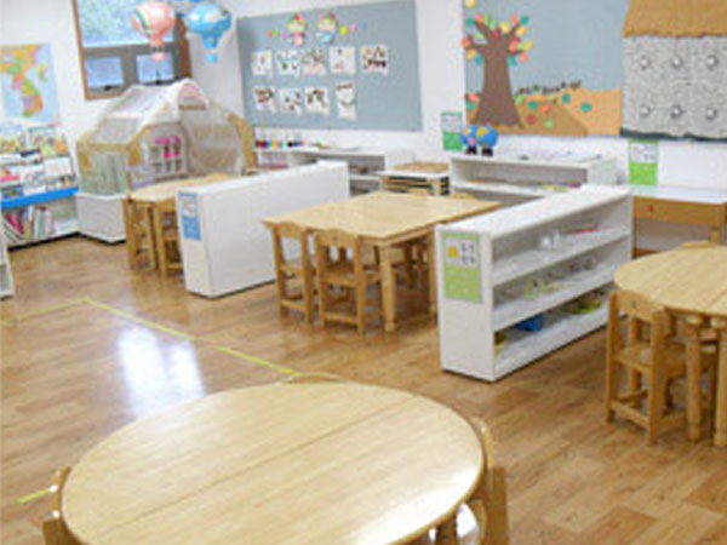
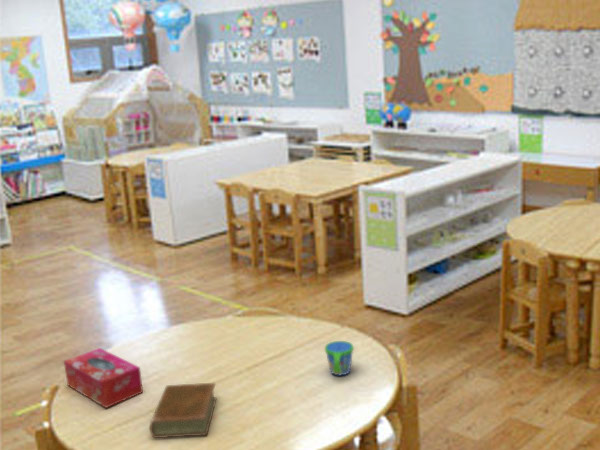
+ snack cup [324,340,355,377]
+ tissue box [63,347,144,409]
+ book [148,382,218,439]
